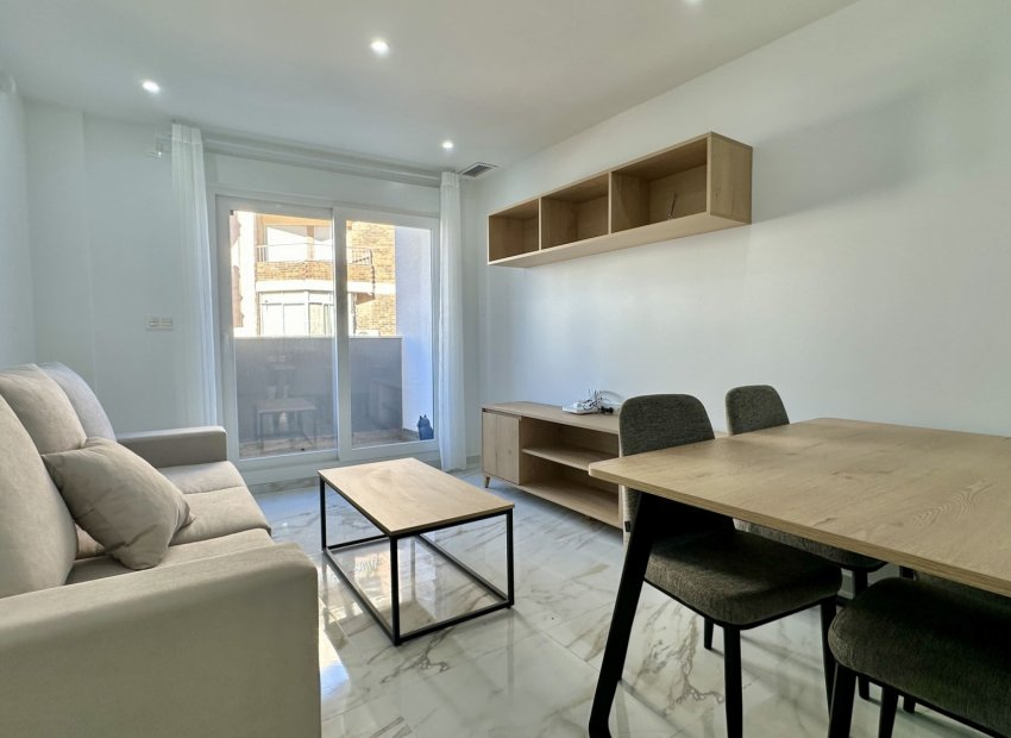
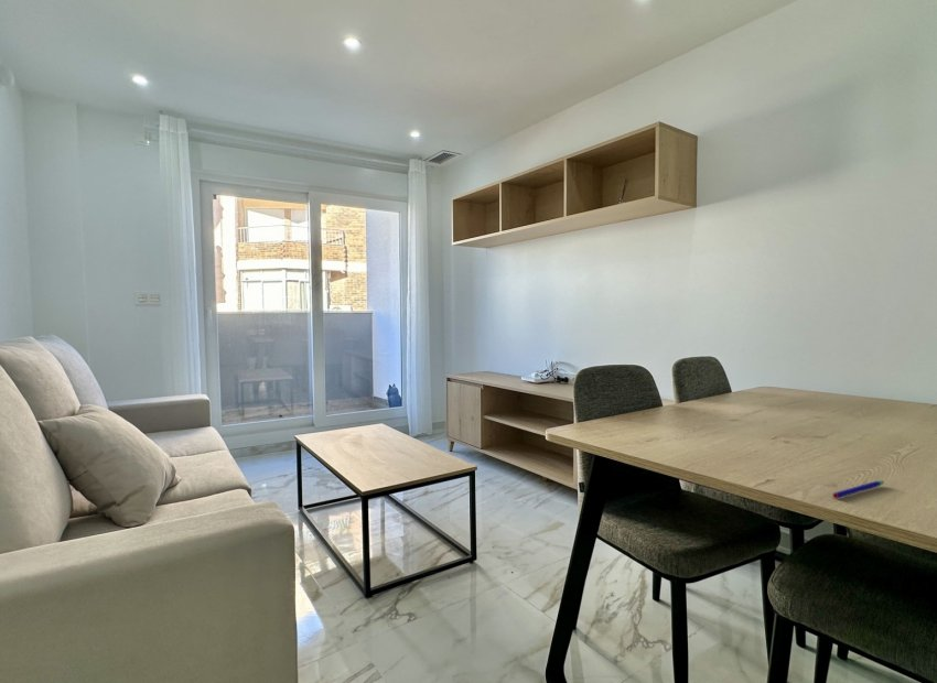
+ pen [831,479,885,499]
